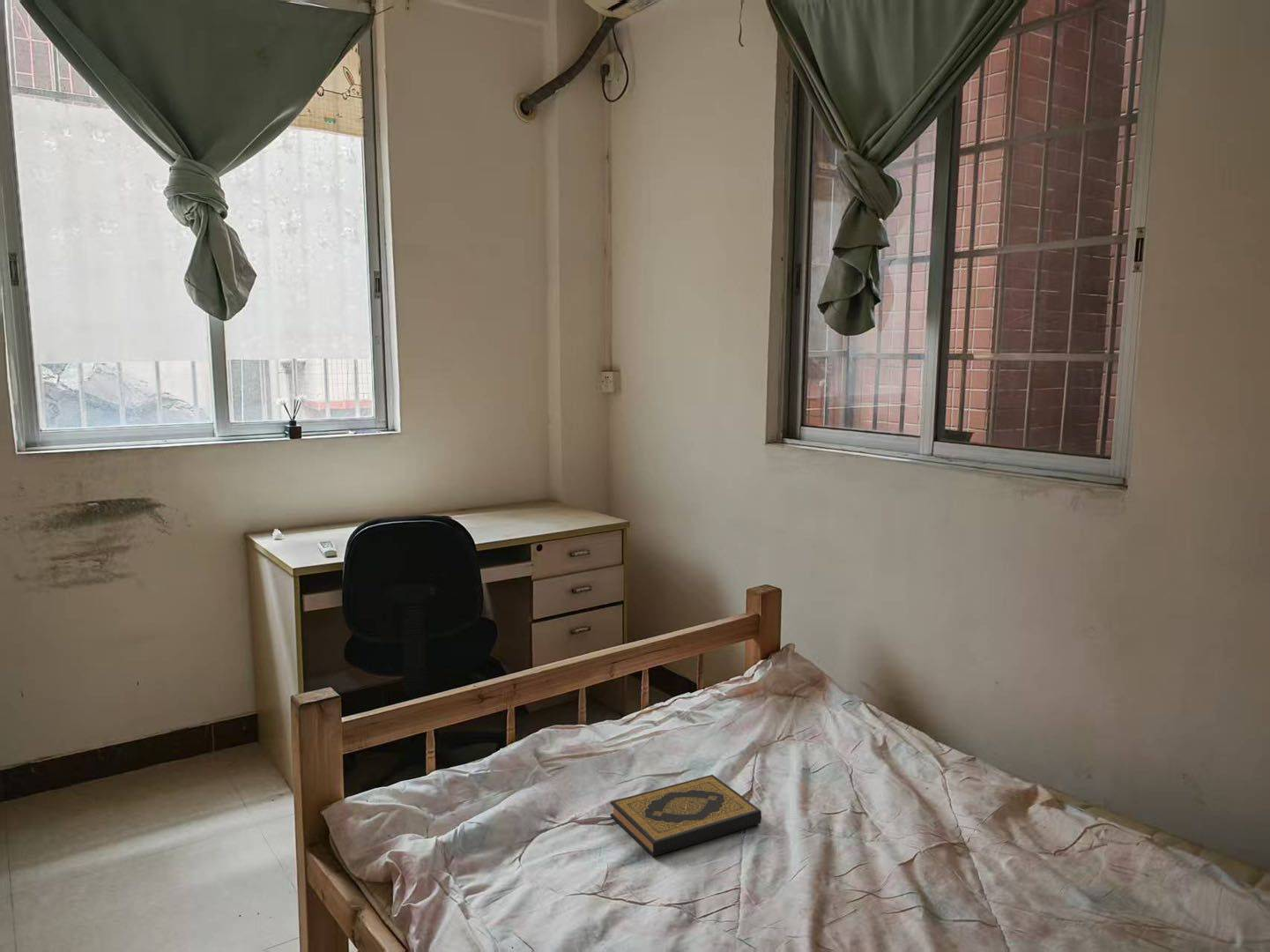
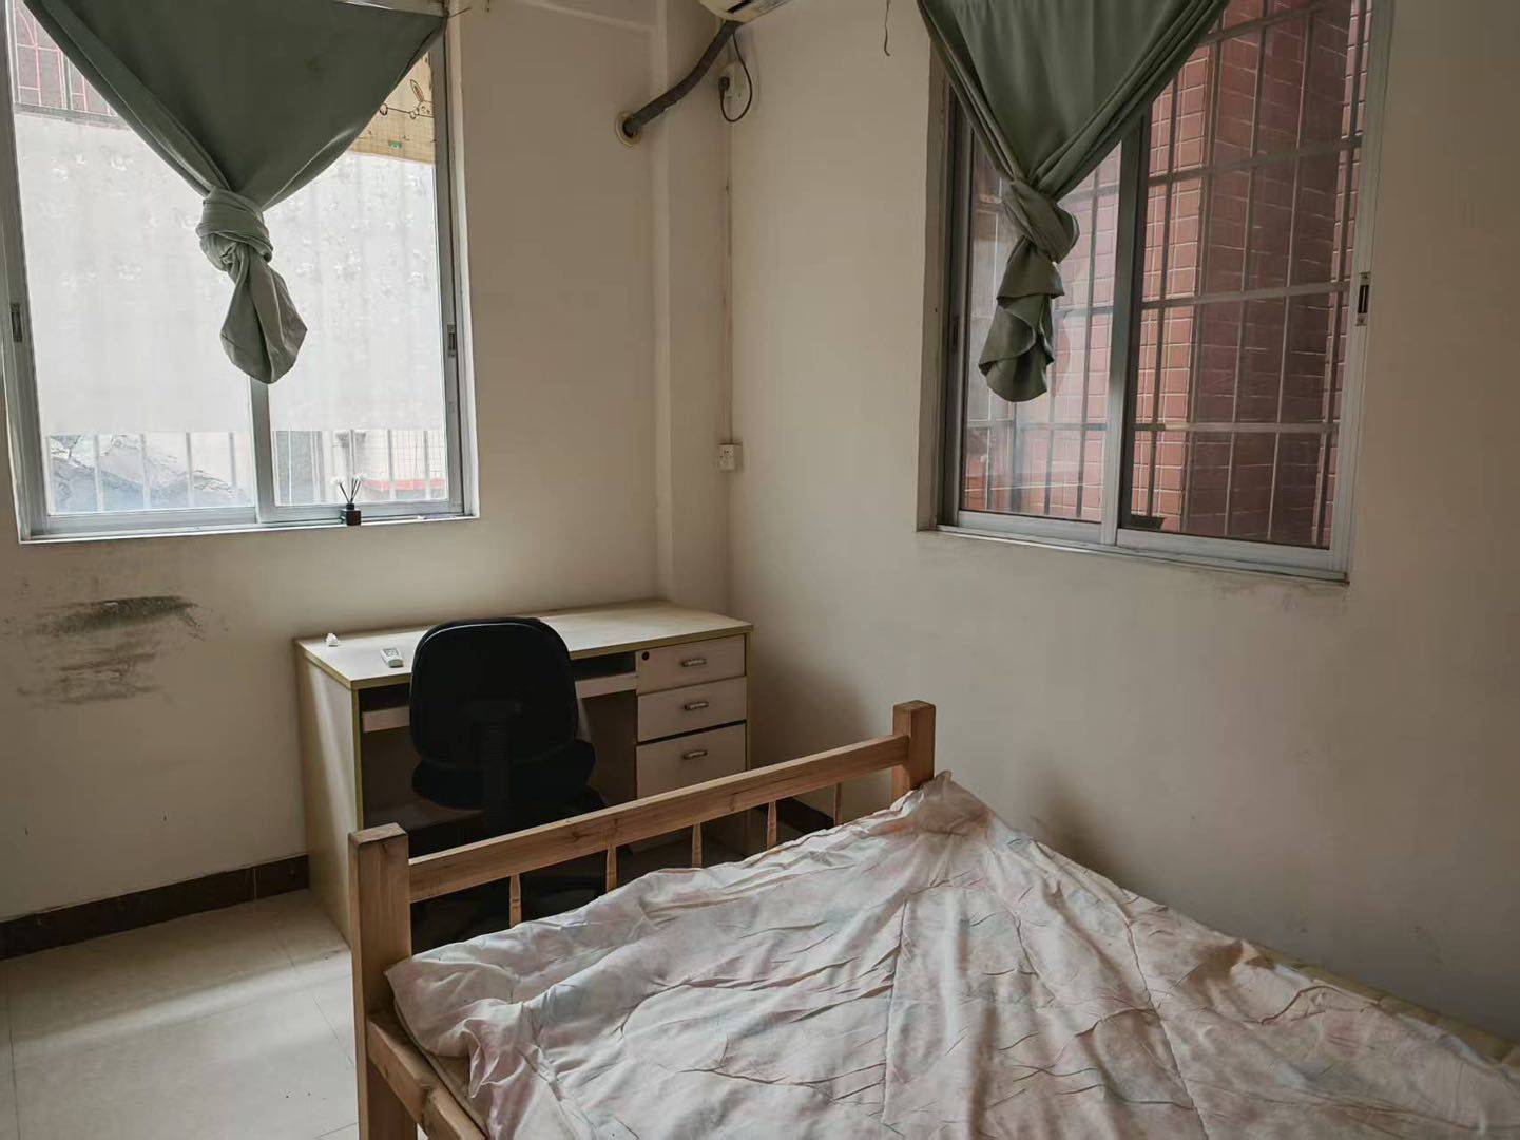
- hardback book [609,774,762,857]
